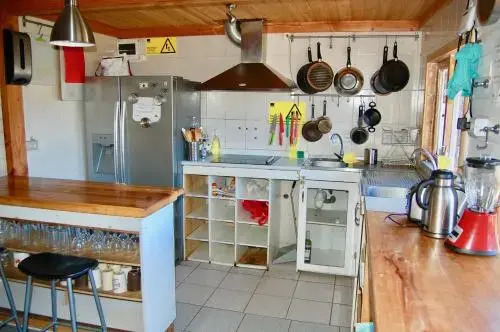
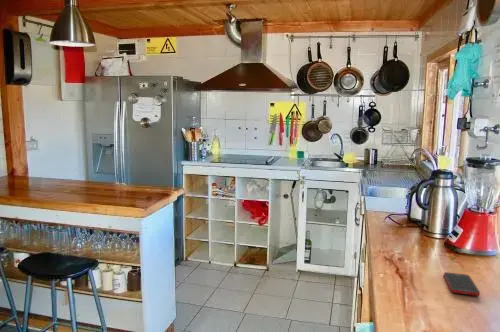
+ cell phone [443,271,481,297]
